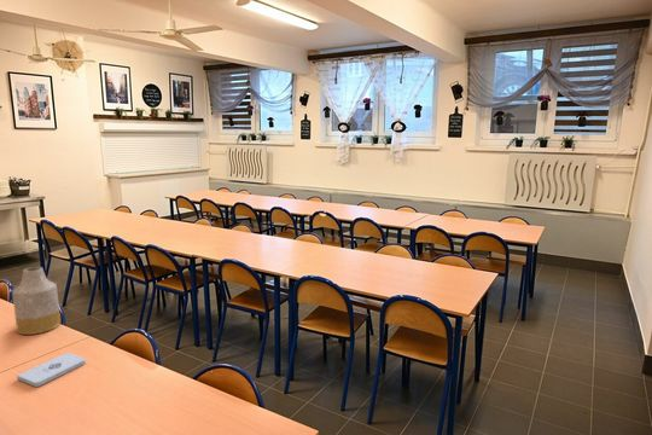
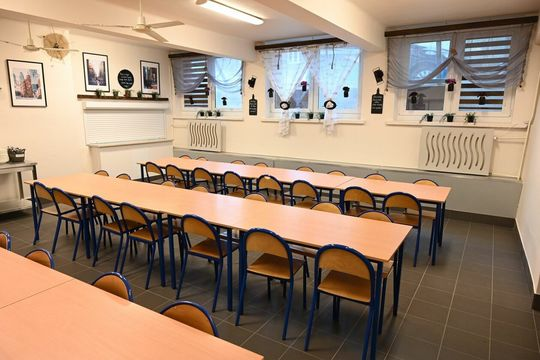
- vase [11,266,62,336]
- notepad [16,352,87,388]
